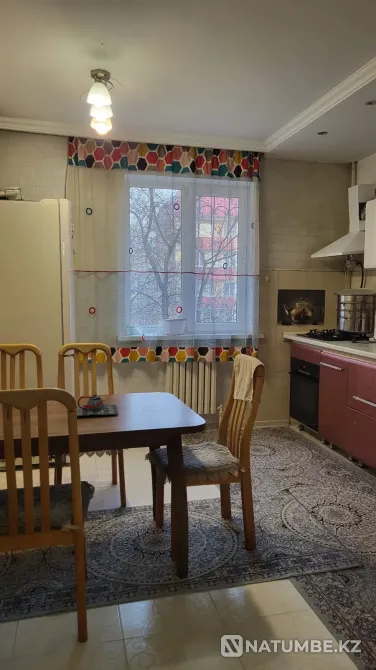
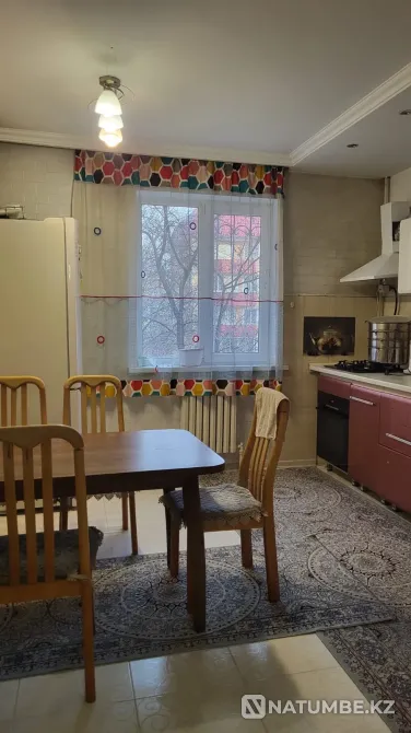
- teapot [76,393,119,417]
